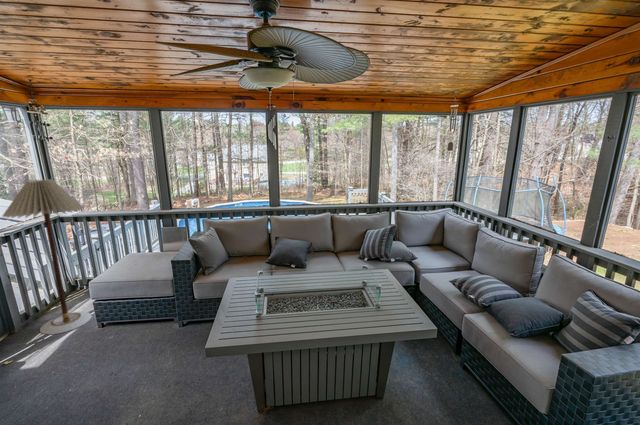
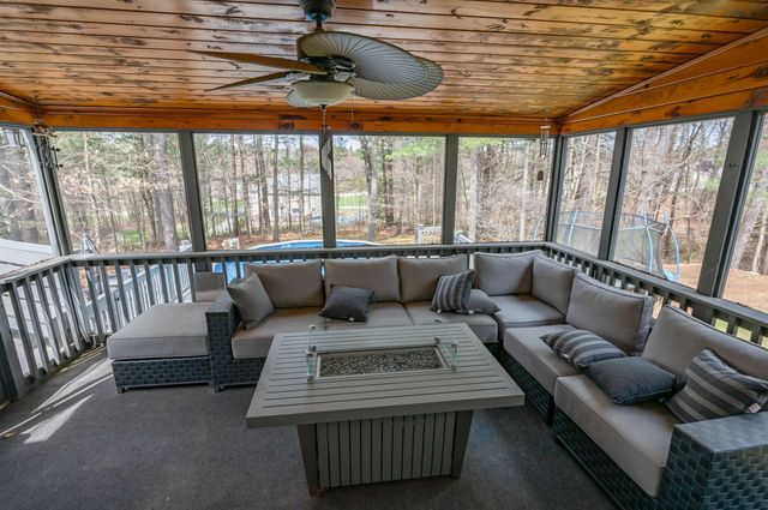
- floor lamp [1,178,93,335]
